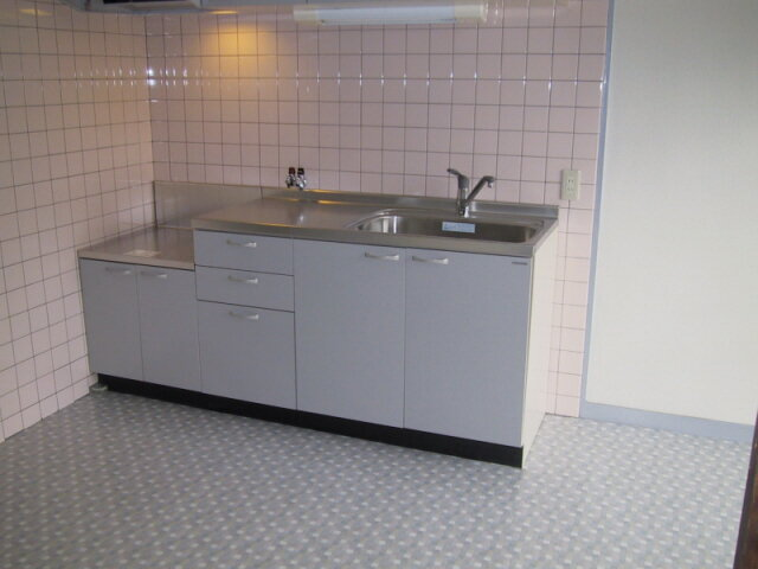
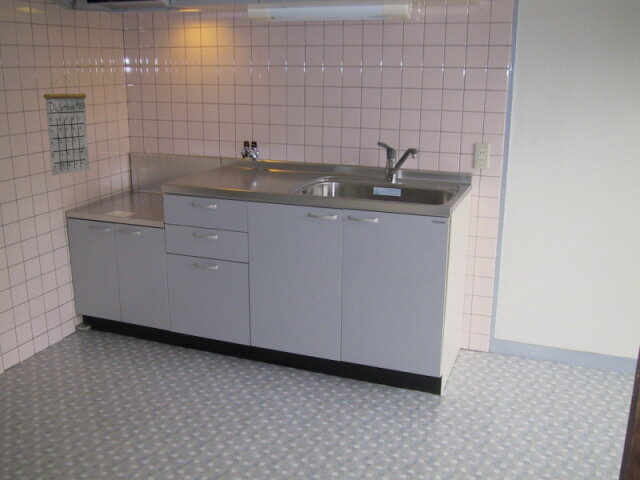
+ calendar [43,74,90,176]
